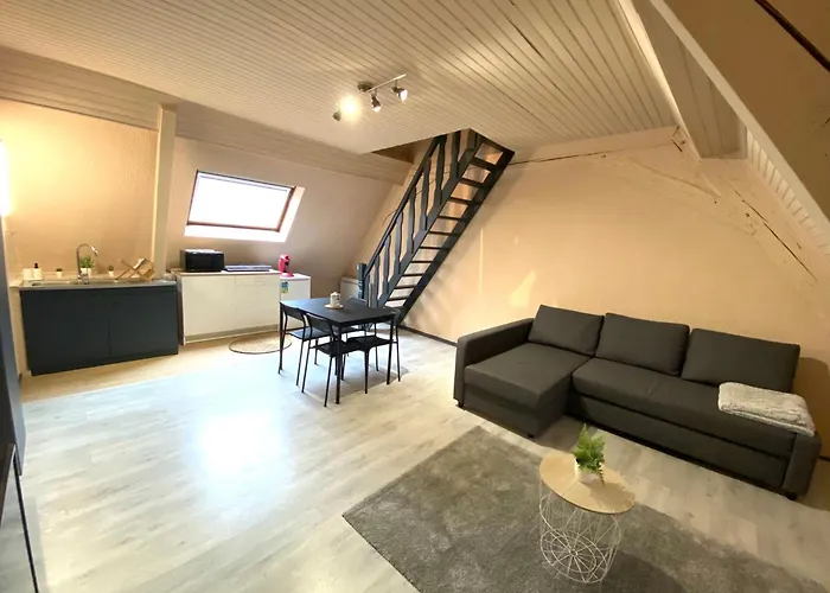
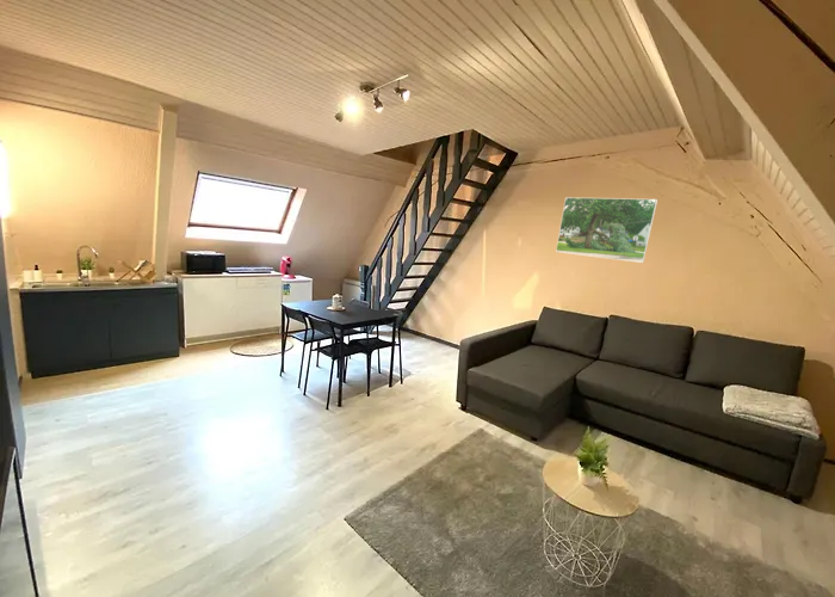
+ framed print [555,196,658,264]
